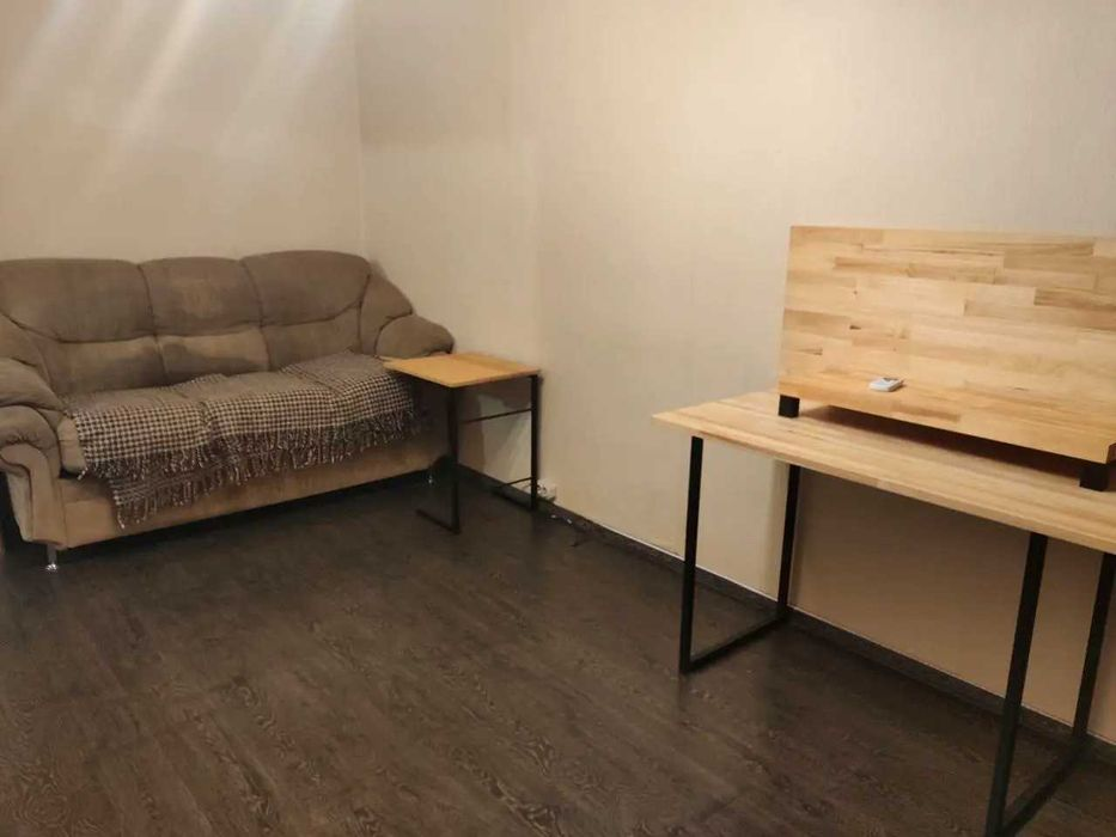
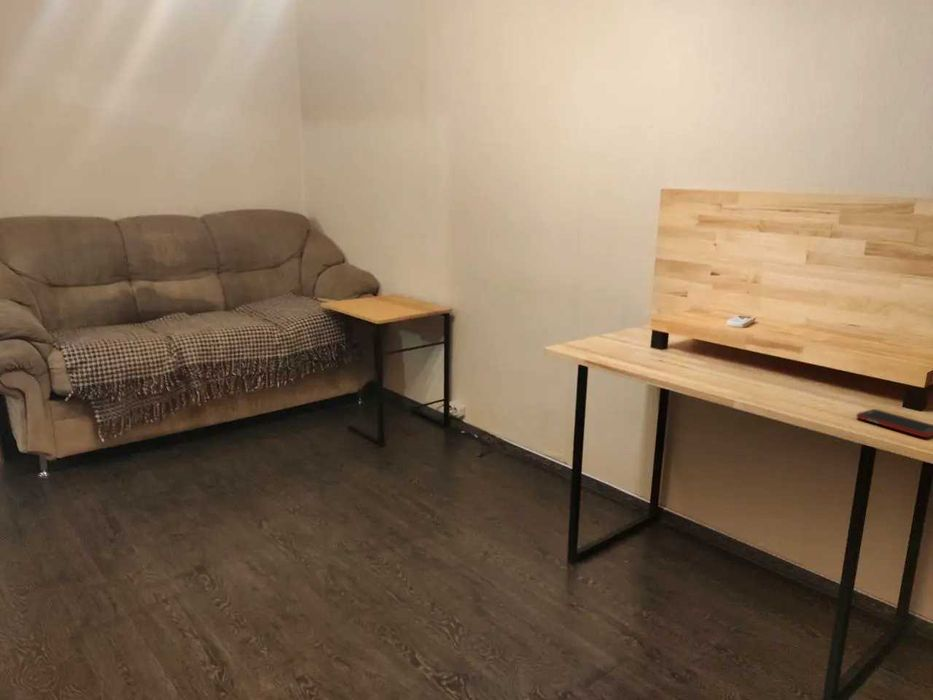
+ cell phone [855,408,933,439]
